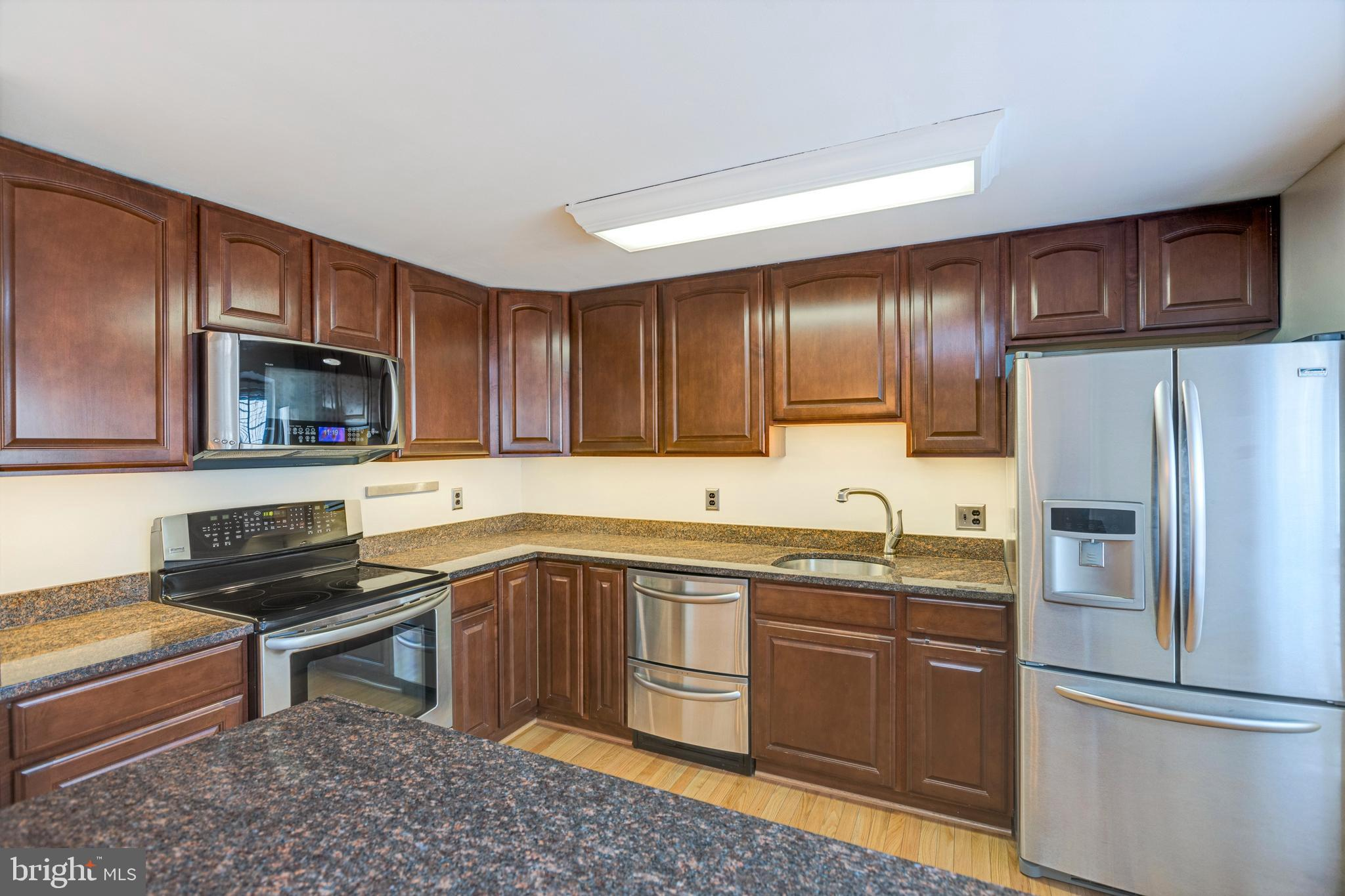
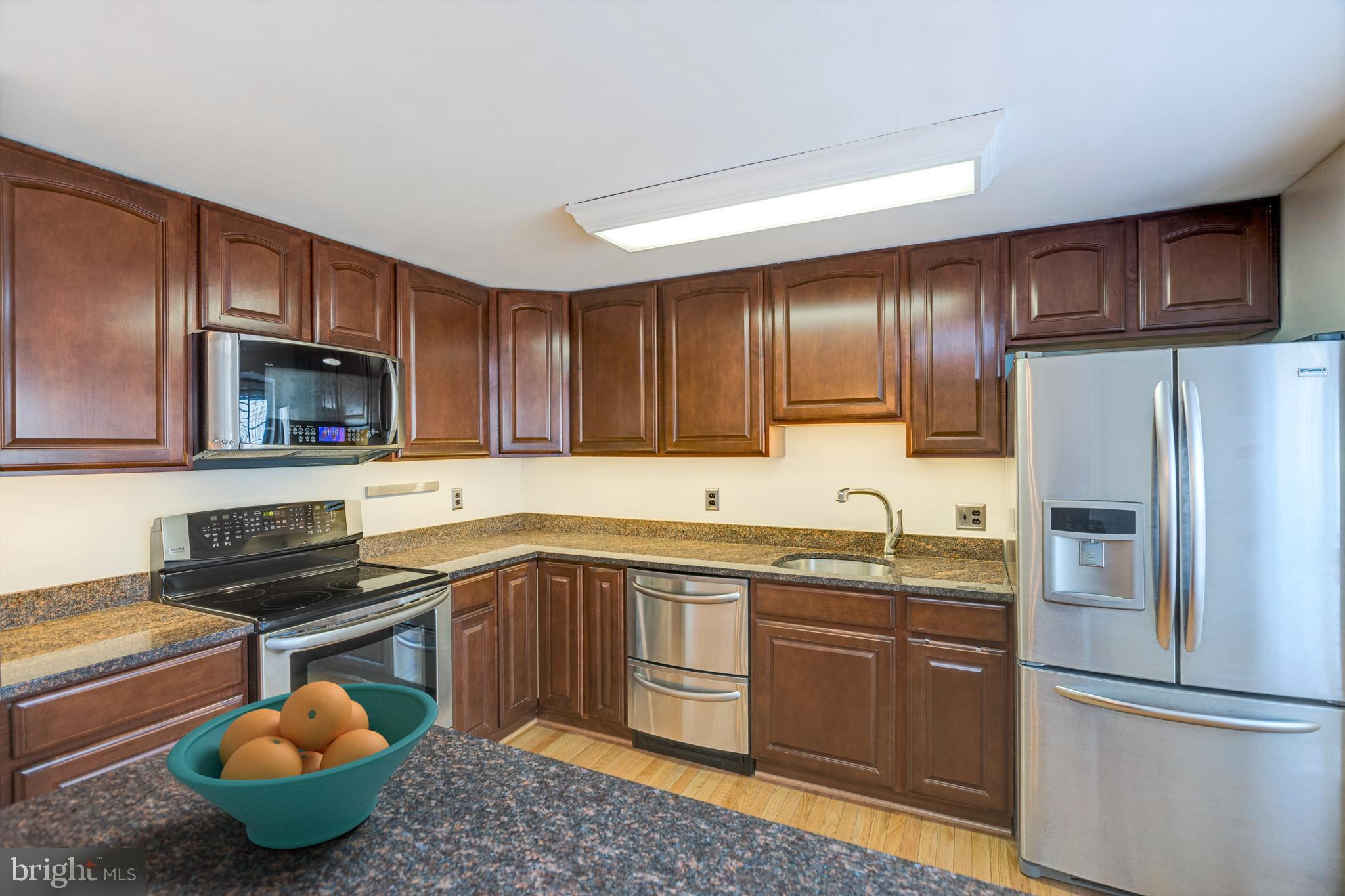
+ fruit bowl [165,681,439,850]
